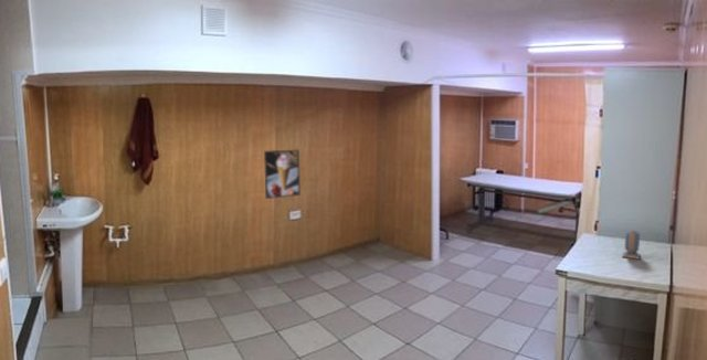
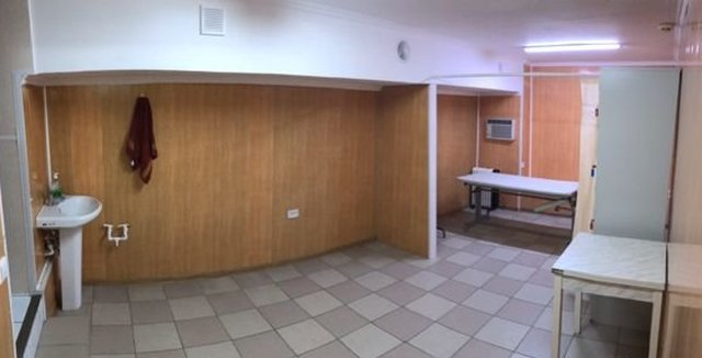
- alarm clock [621,229,642,261]
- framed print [263,149,302,200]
